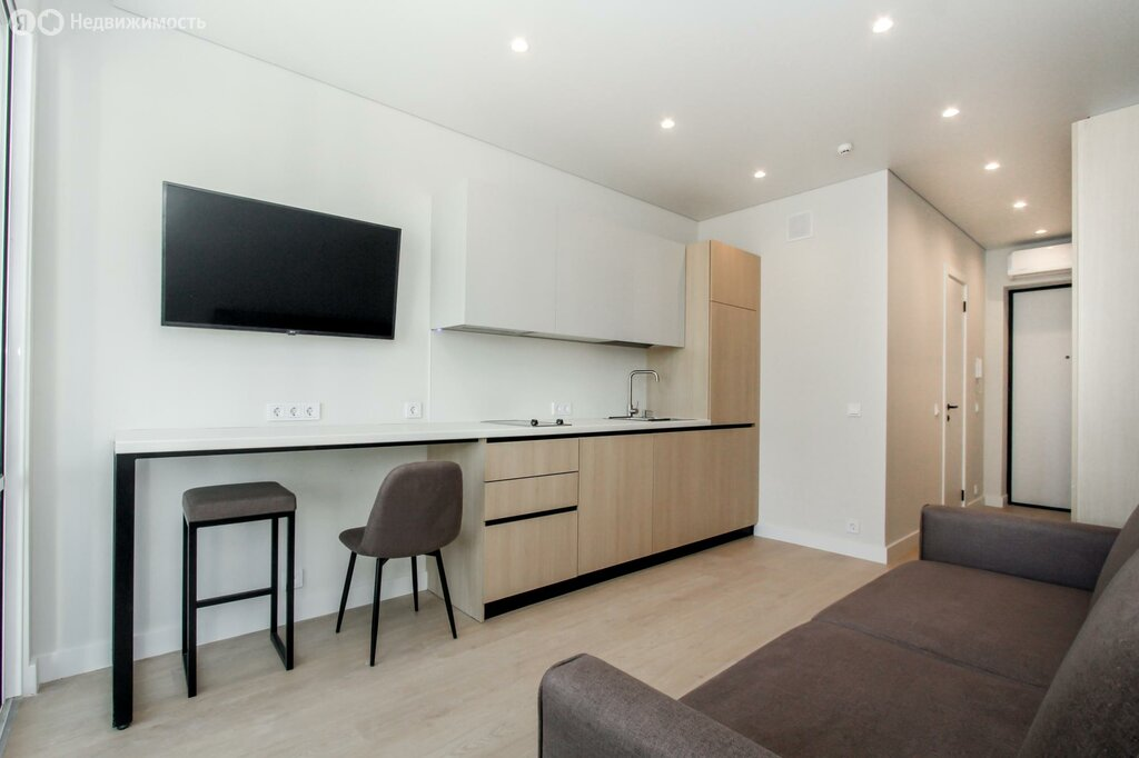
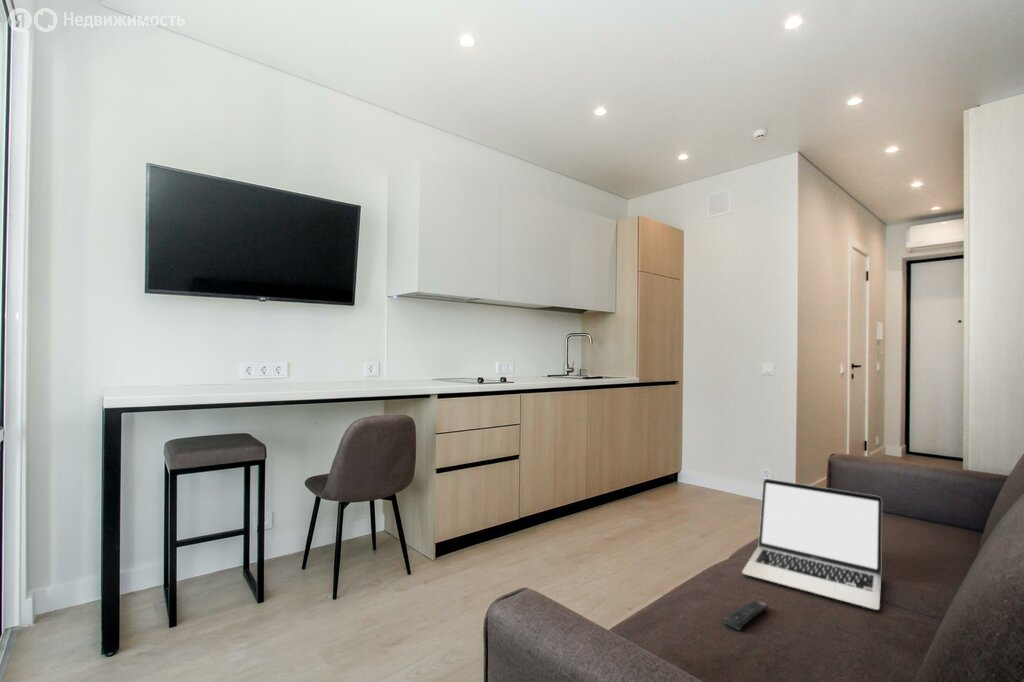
+ laptop [741,478,883,611]
+ remote control [723,600,769,631]
